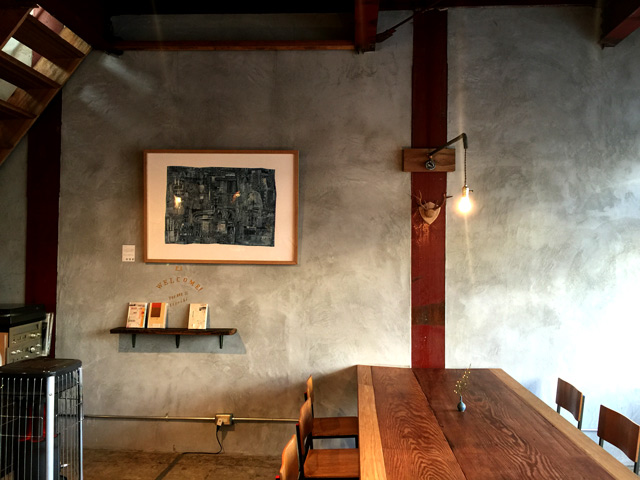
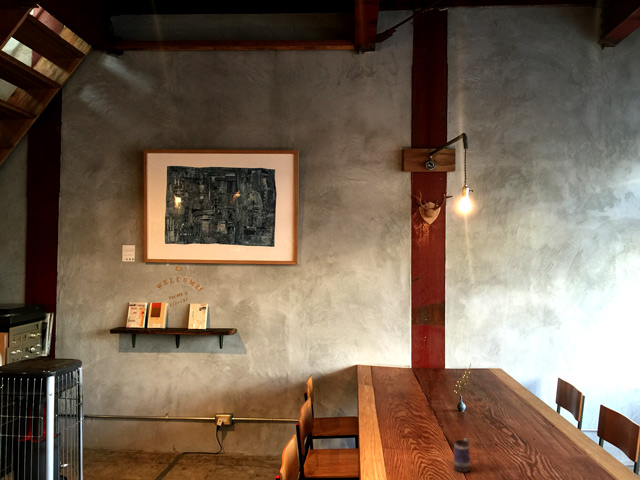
+ mug [453,437,471,473]
